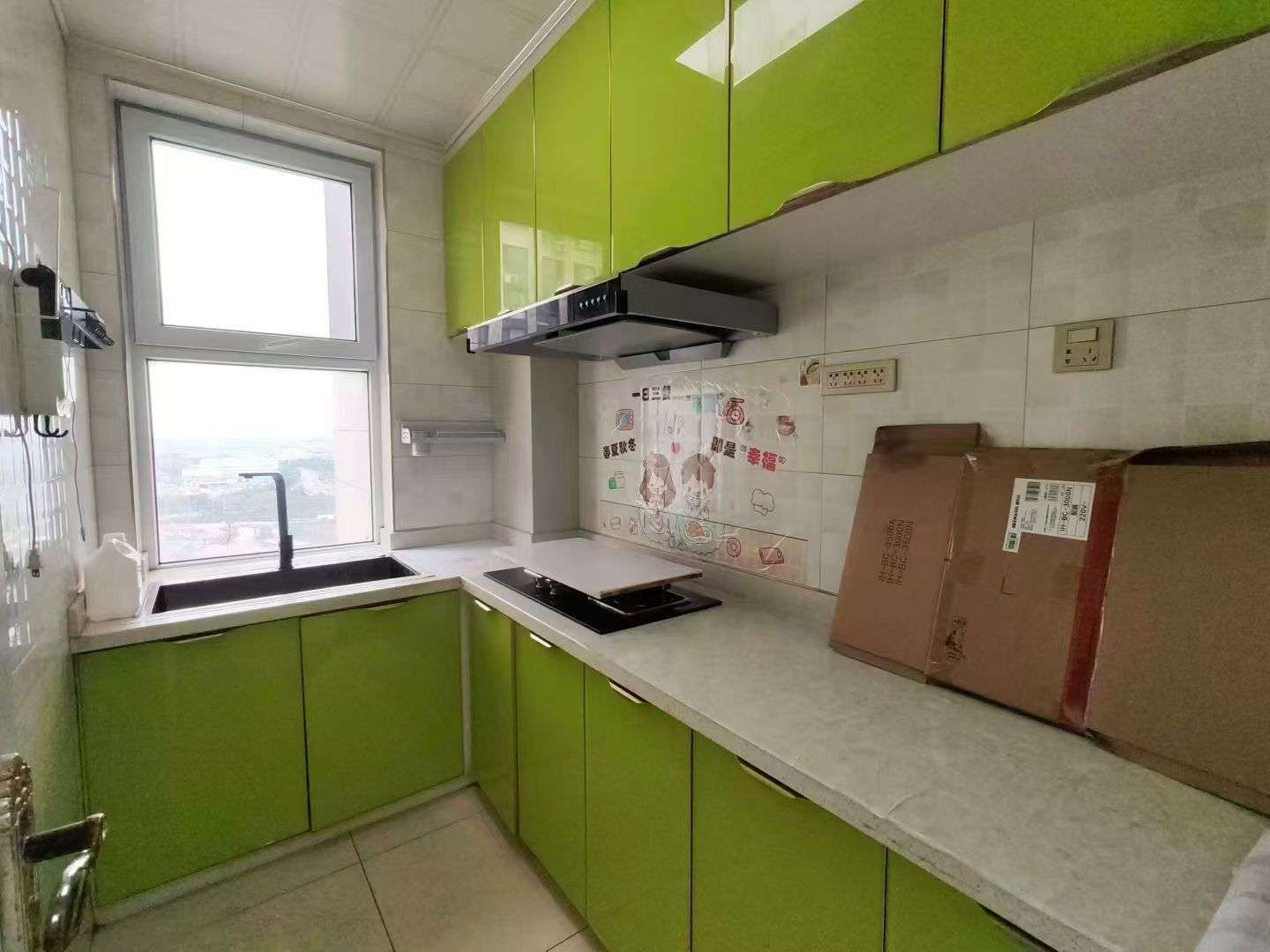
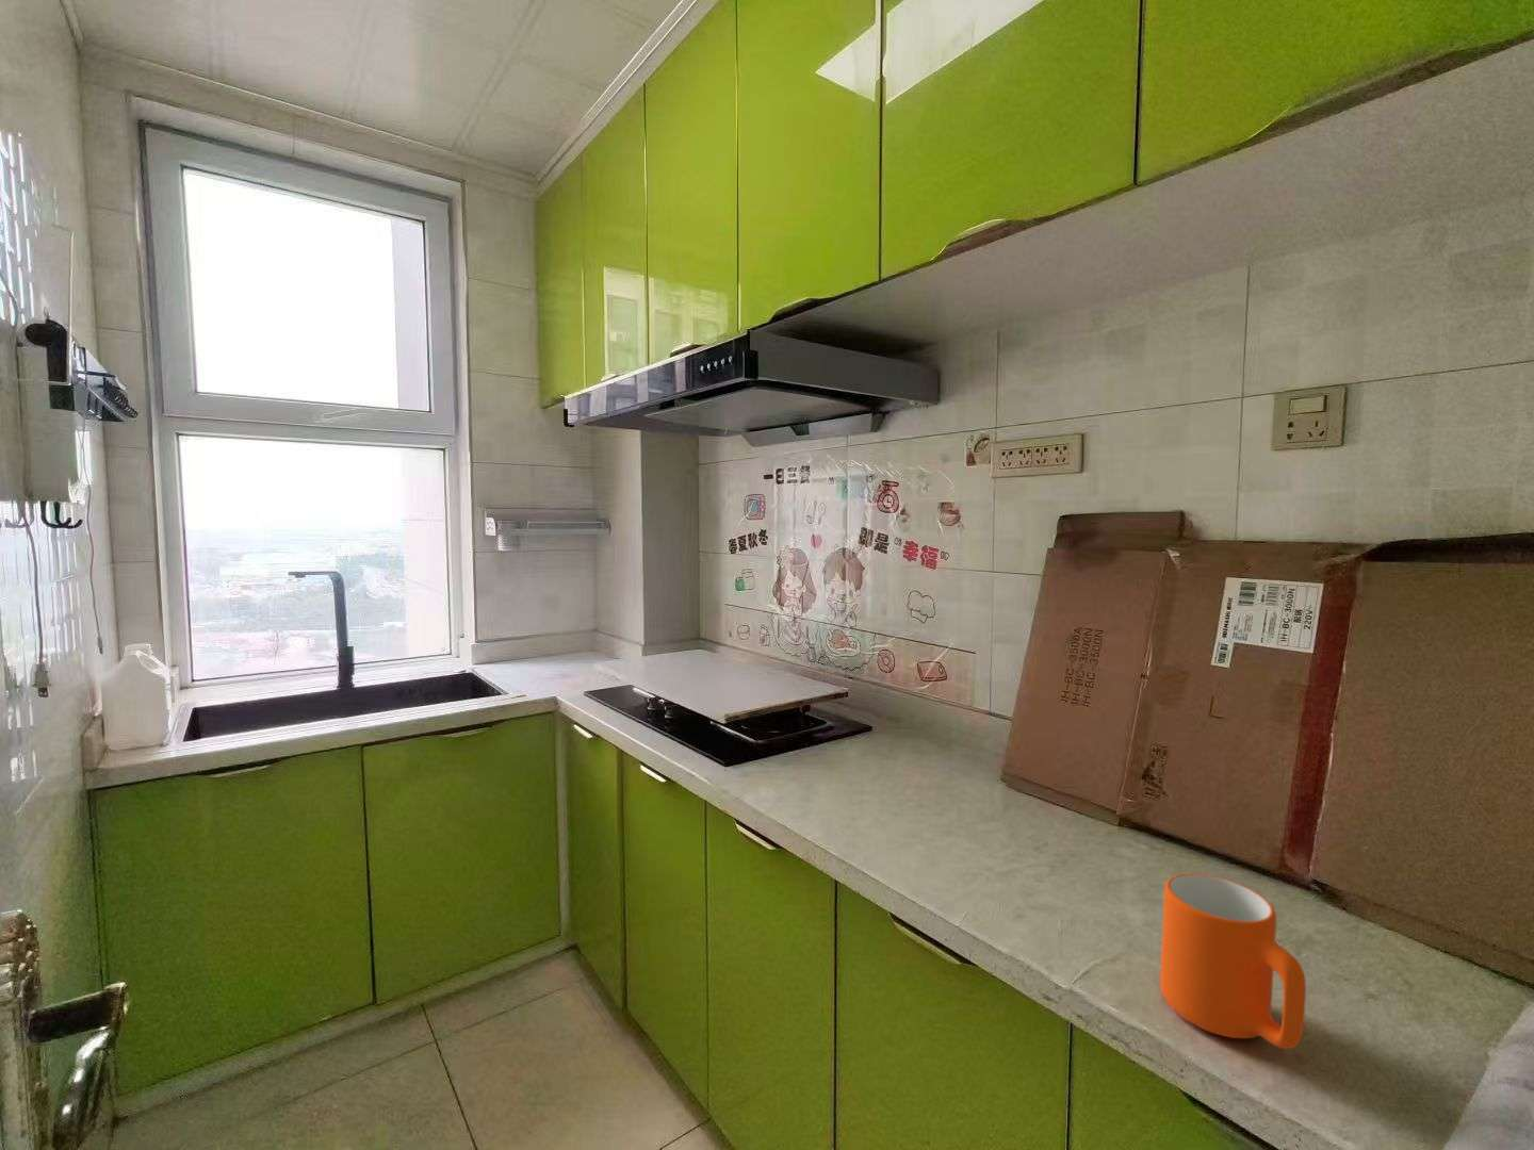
+ mug [1160,872,1307,1050]
